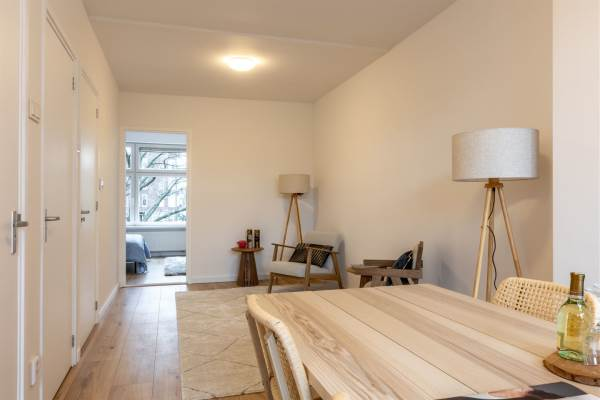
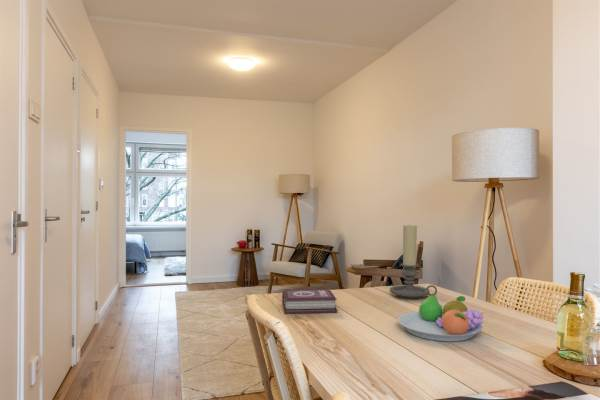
+ fruit bowl [397,294,484,342]
+ candle holder [389,224,438,300]
+ book [281,288,338,315]
